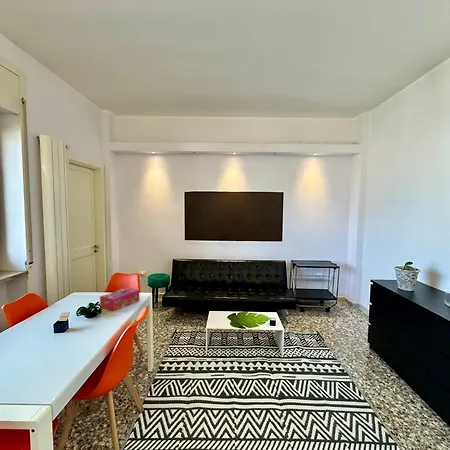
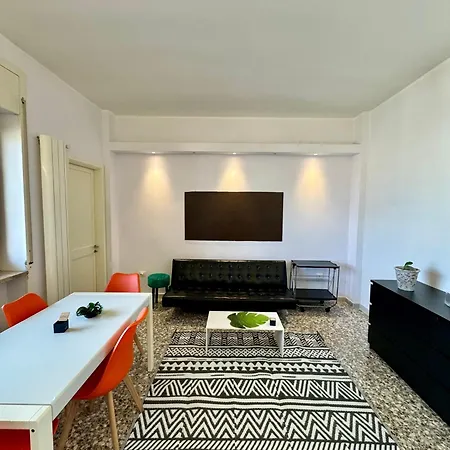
- tissue box [99,287,140,312]
